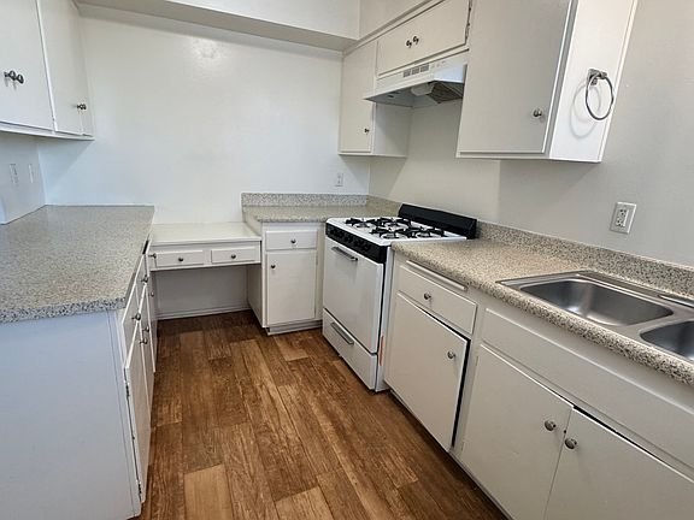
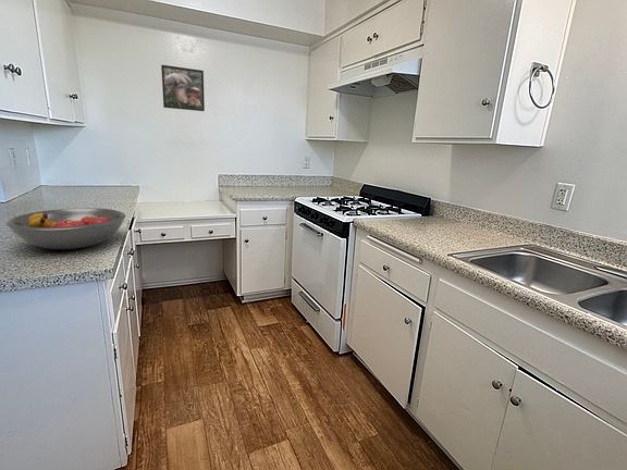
+ fruit bowl [5,207,126,250]
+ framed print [160,64,206,112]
